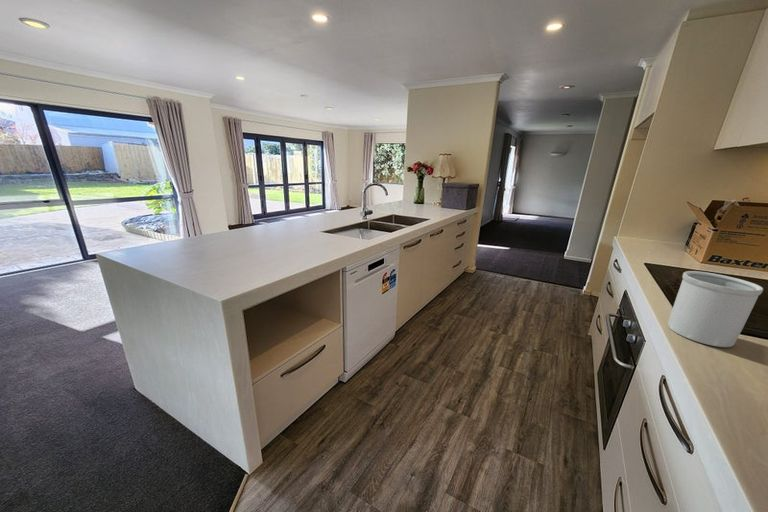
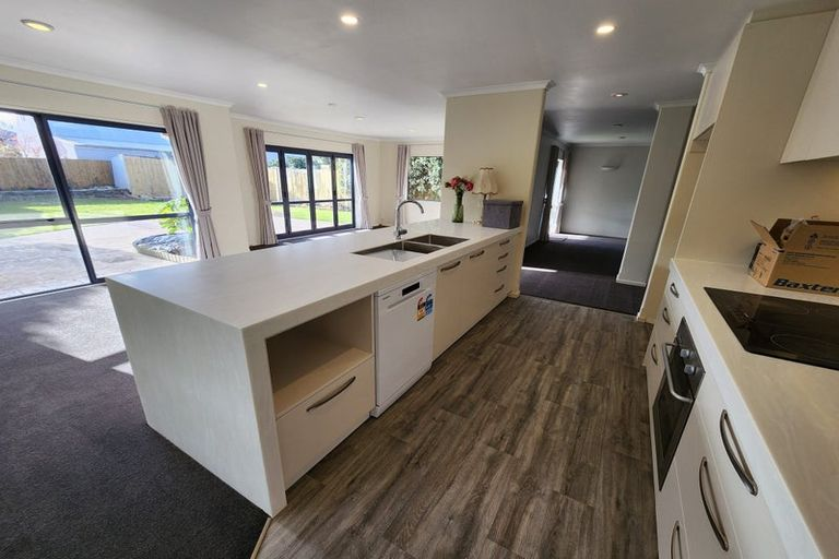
- utensil holder [667,270,764,348]
